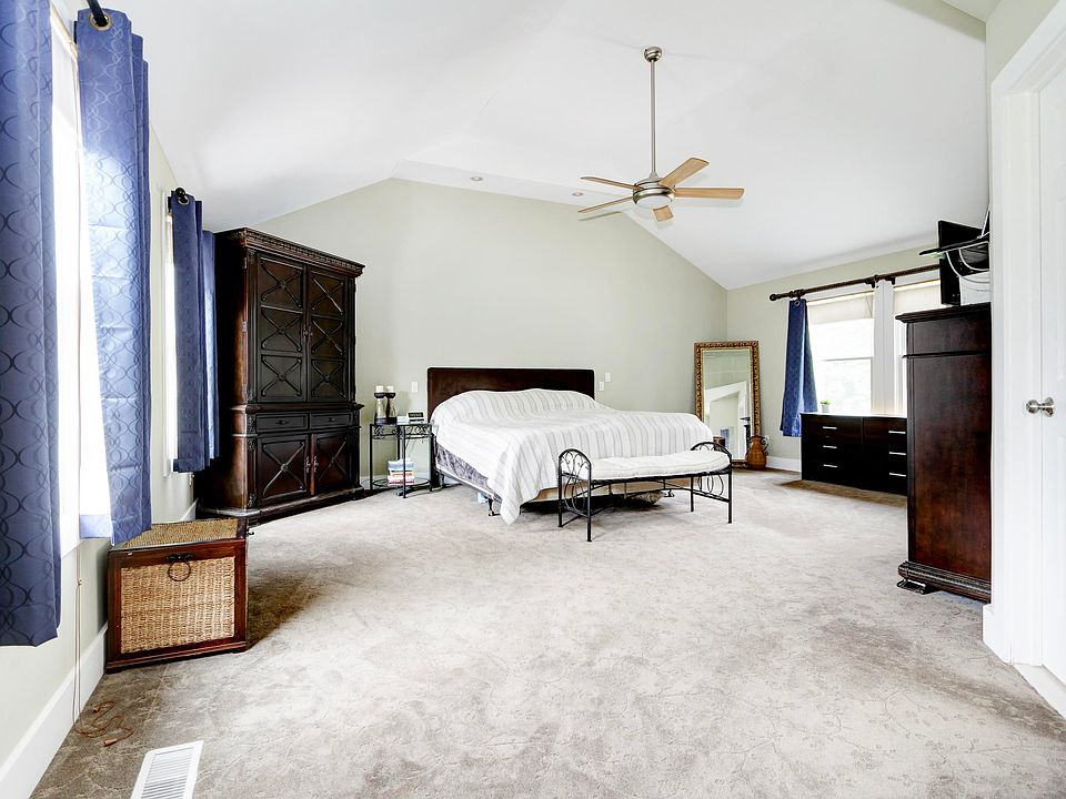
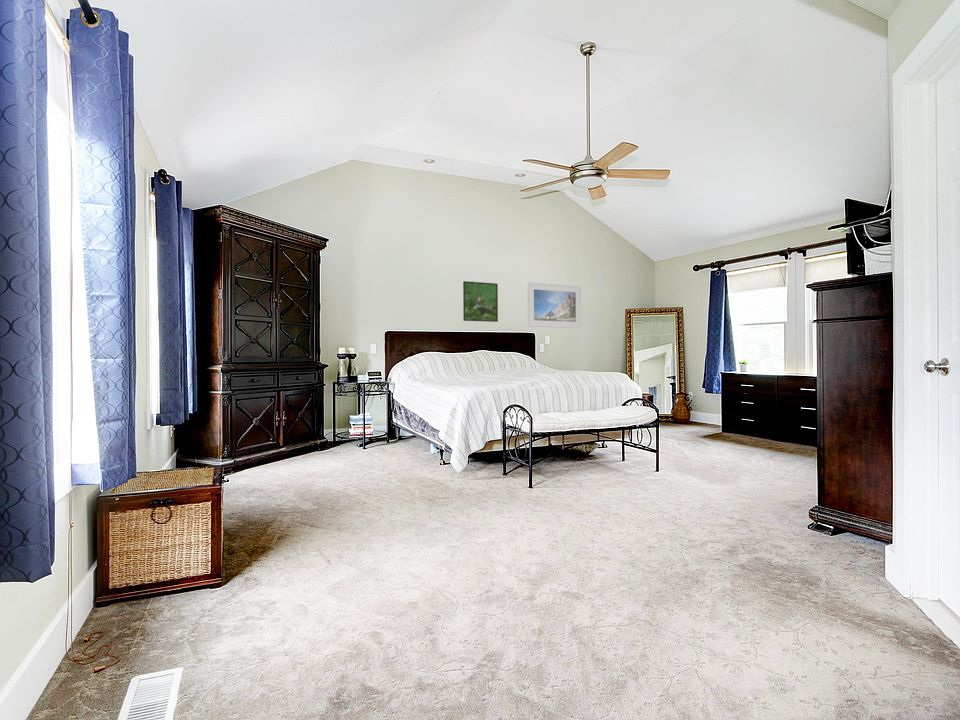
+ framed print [462,280,499,323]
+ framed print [527,281,582,329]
